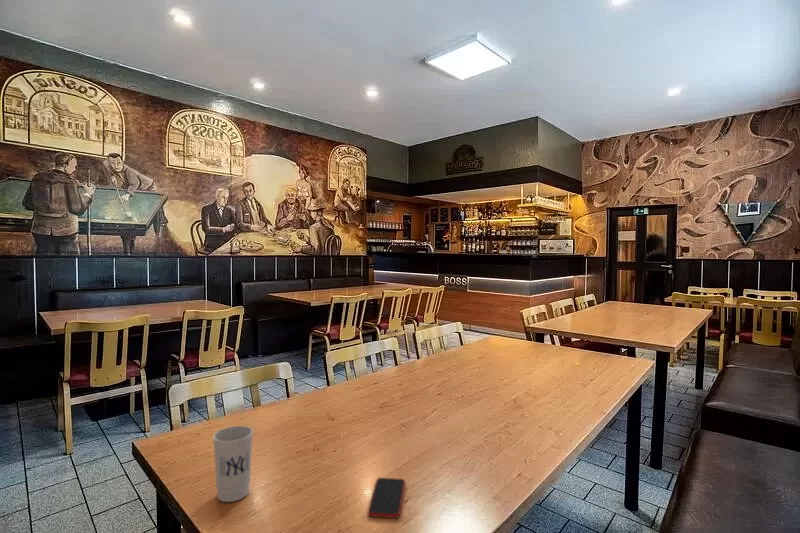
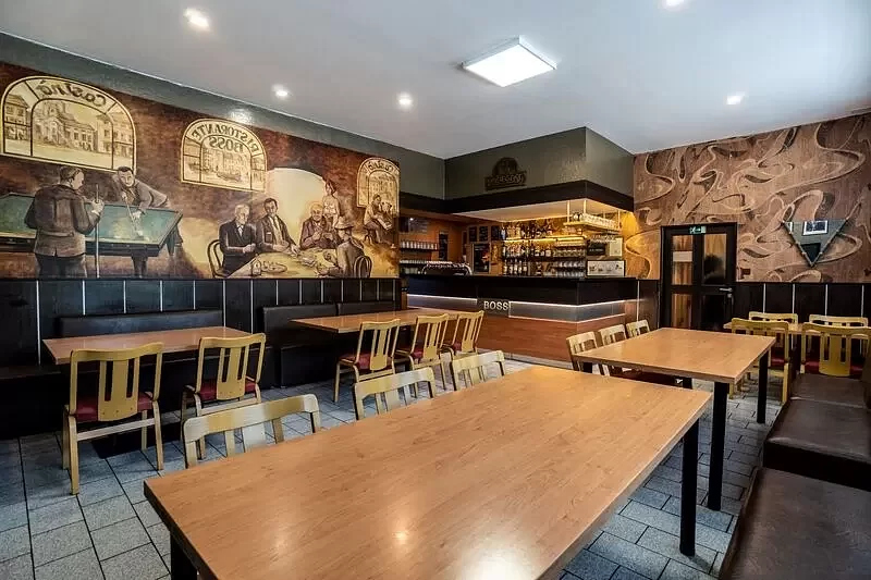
- smartphone [367,477,406,519]
- cup [212,425,254,503]
